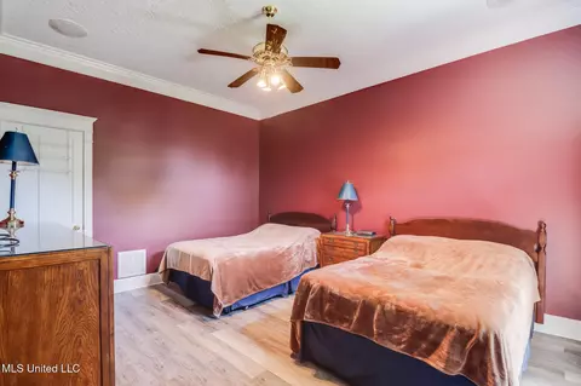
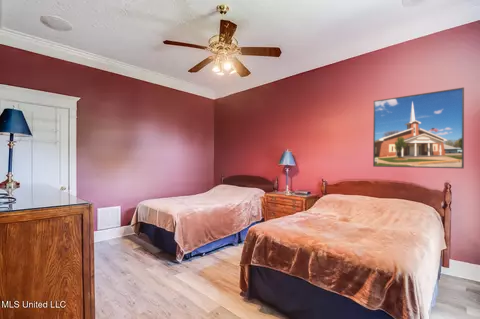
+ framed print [372,86,465,169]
